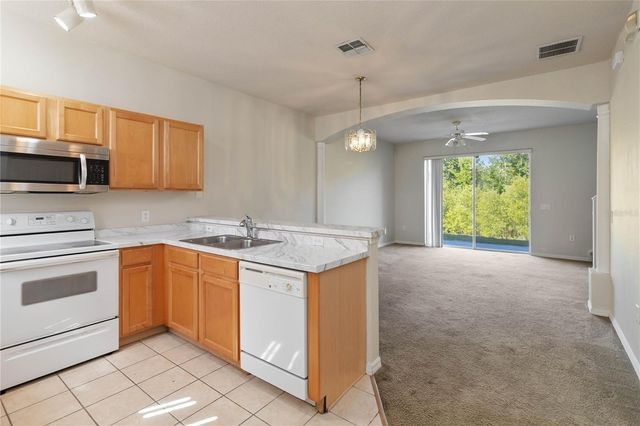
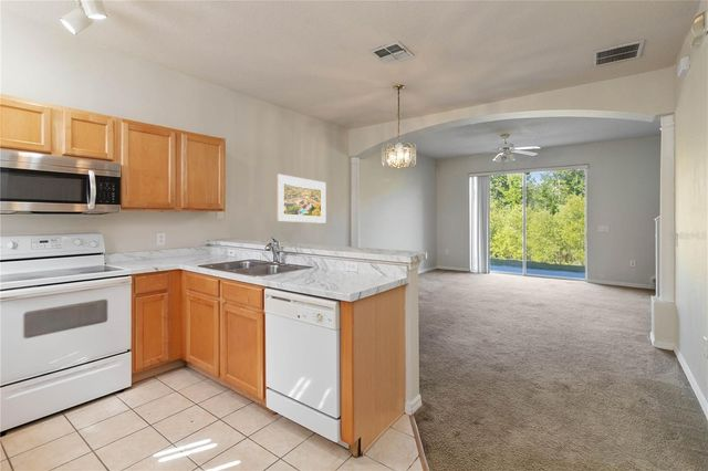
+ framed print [277,174,326,224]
